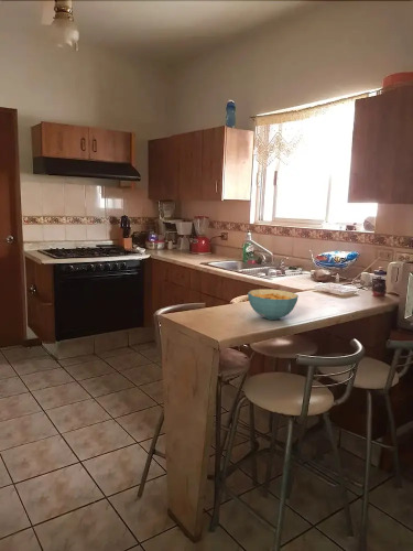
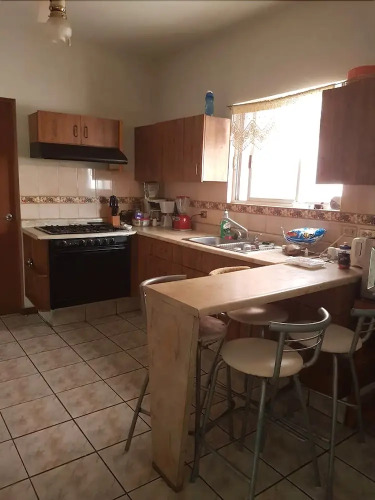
- cereal bowl [247,289,300,321]
